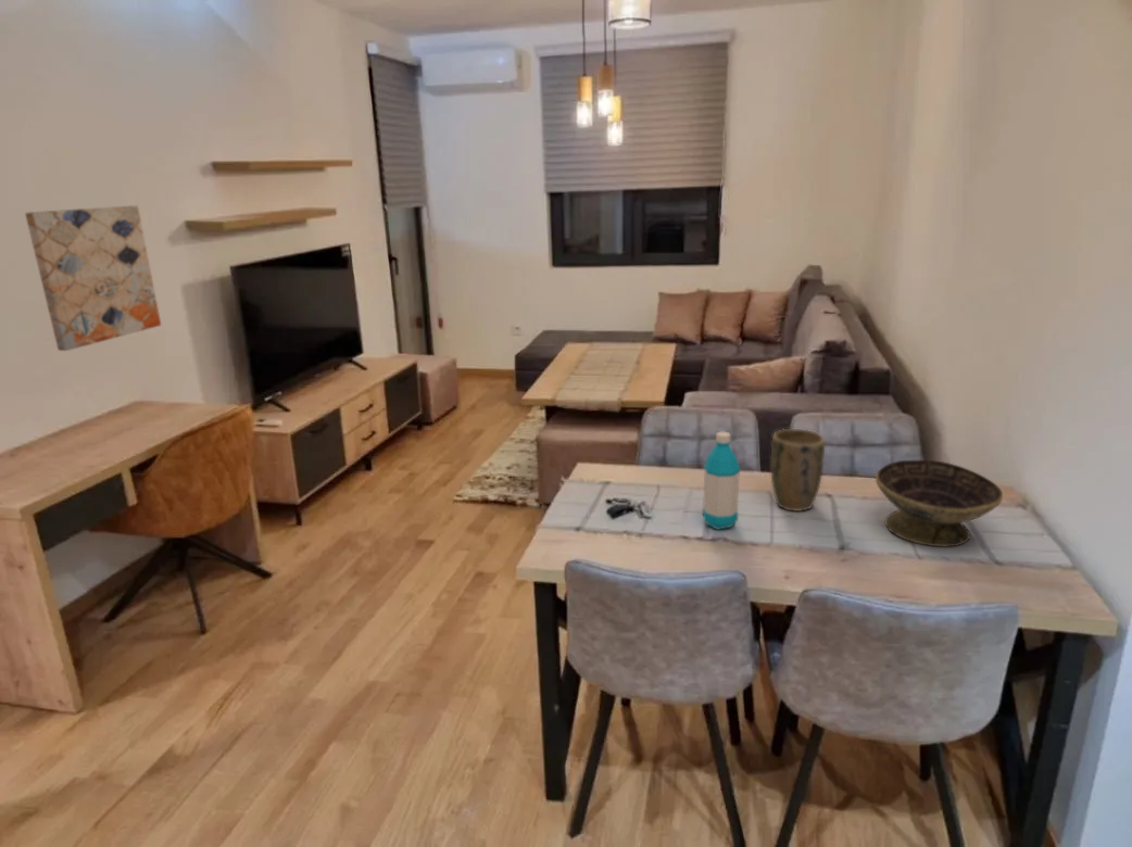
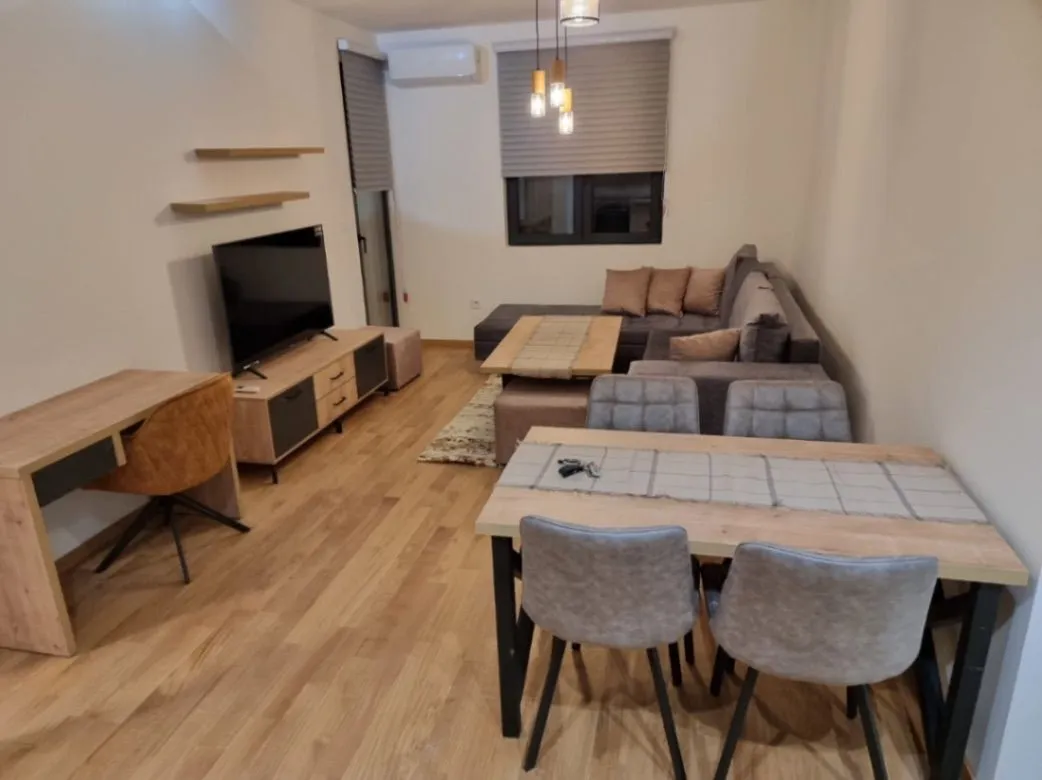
- water bottle [702,431,742,531]
- decorative bowl [875,459,1004,548]
- wall art [24,205,162,352]
- plant pot [770,428,826,513]
